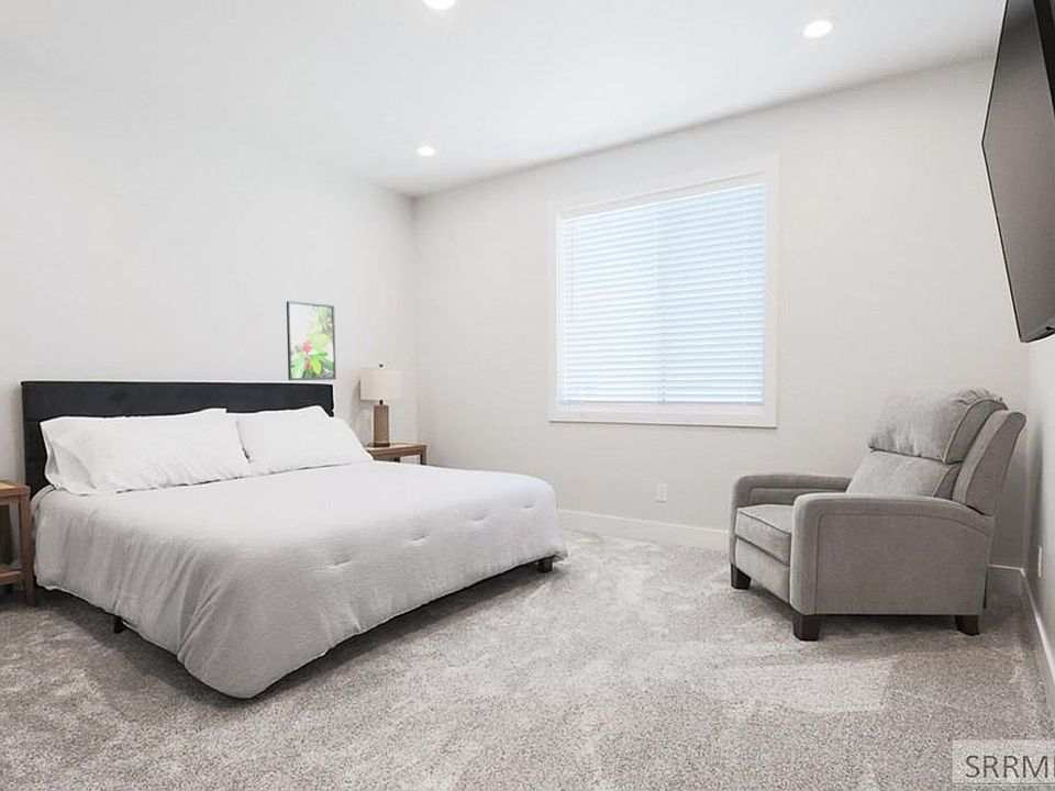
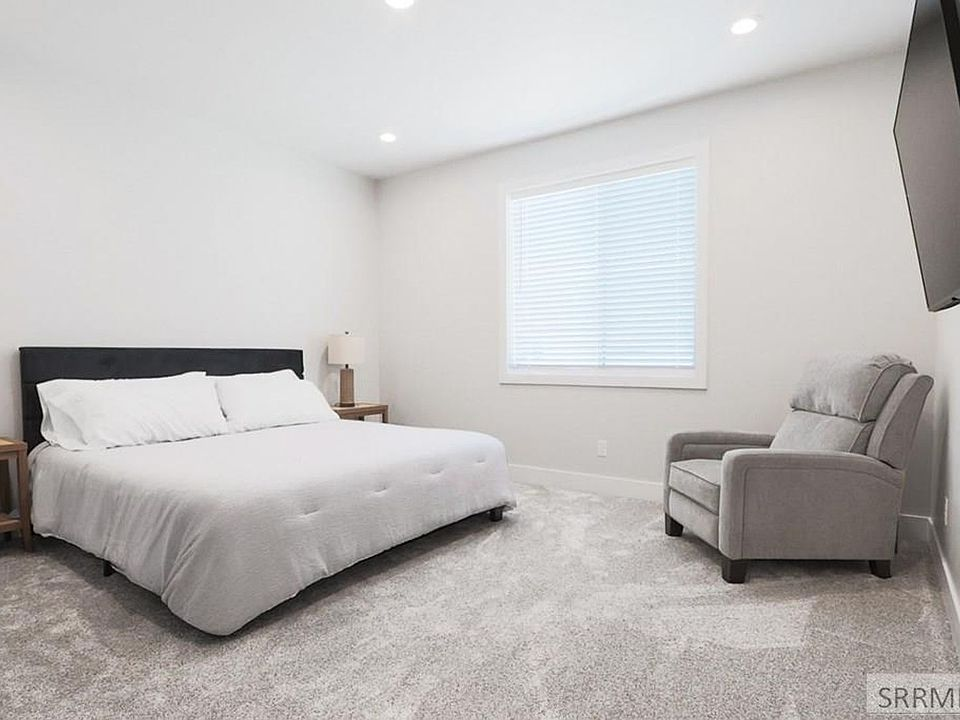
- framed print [286,300,337,381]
